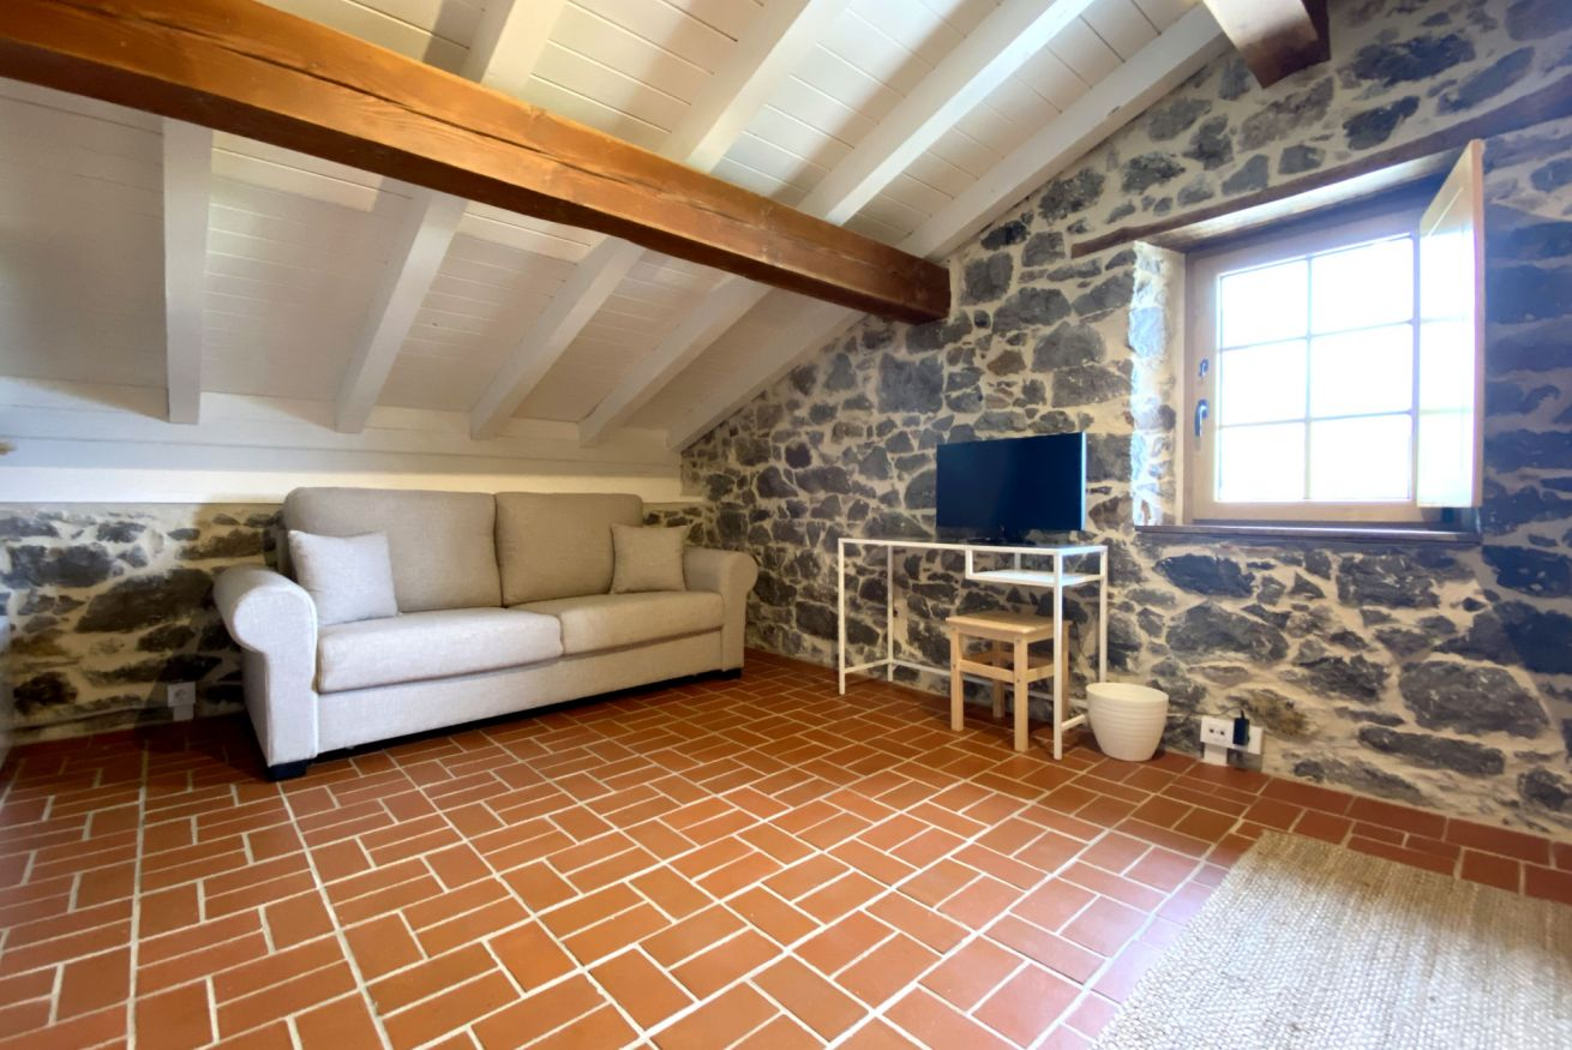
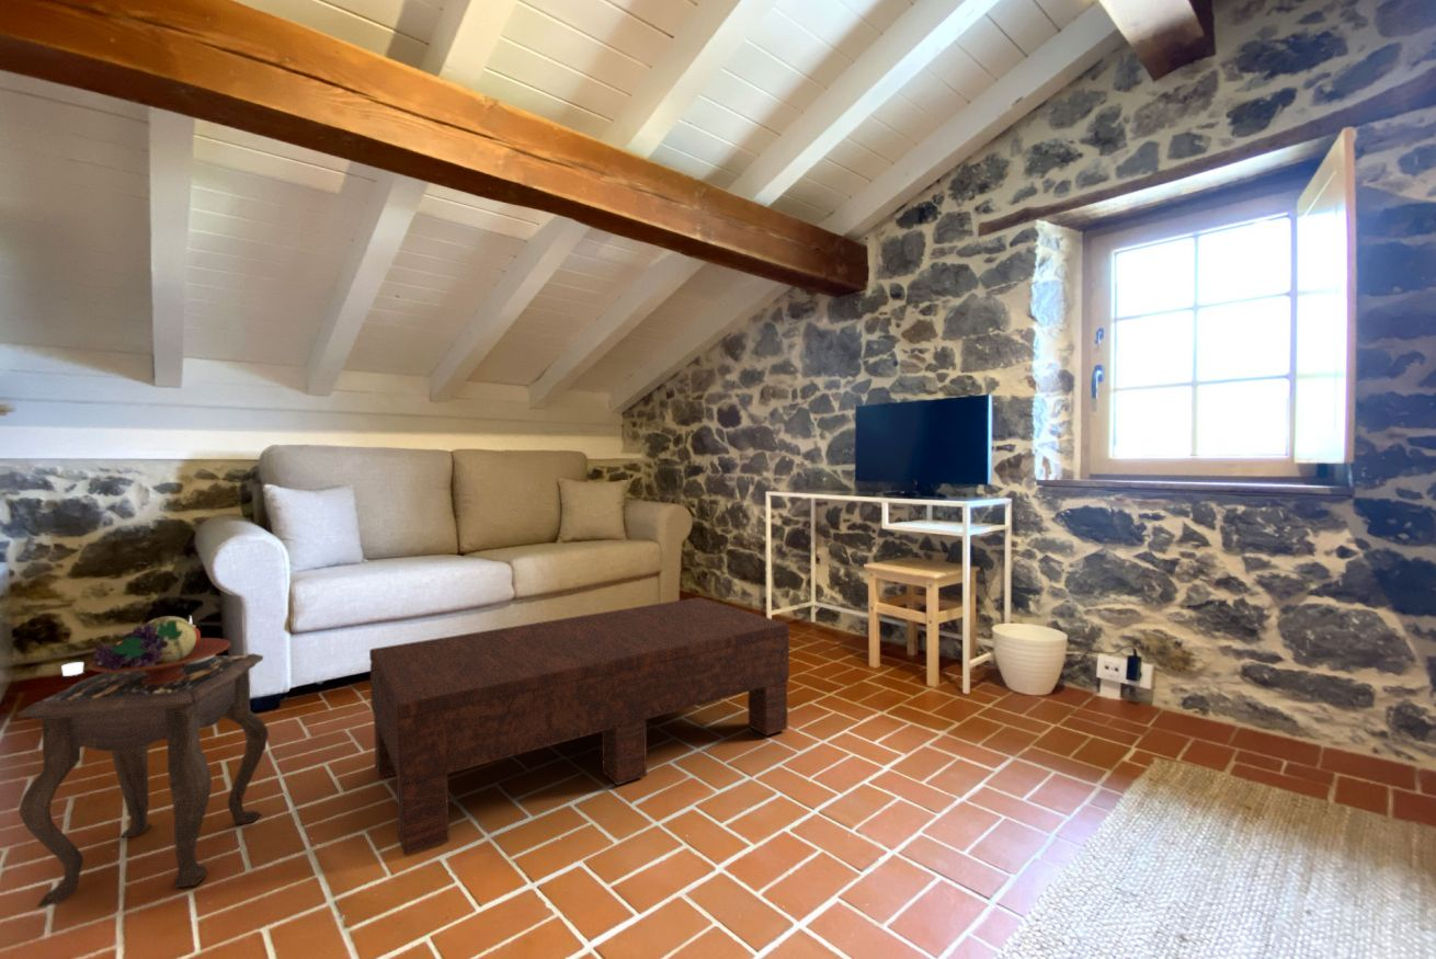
+ side table [16,615,270,907]
+ coffee table [368,596,790,856]
